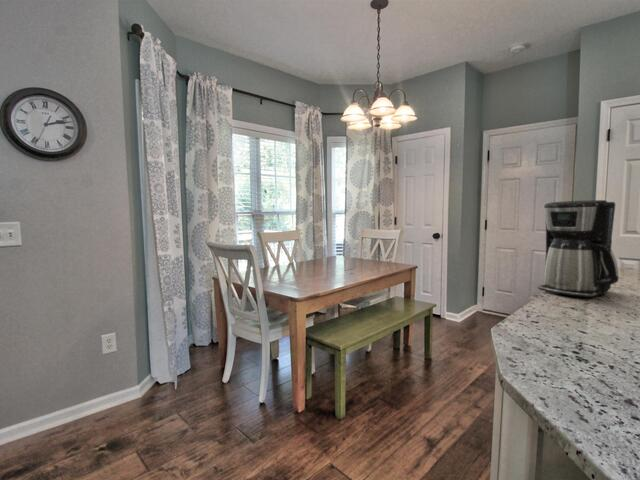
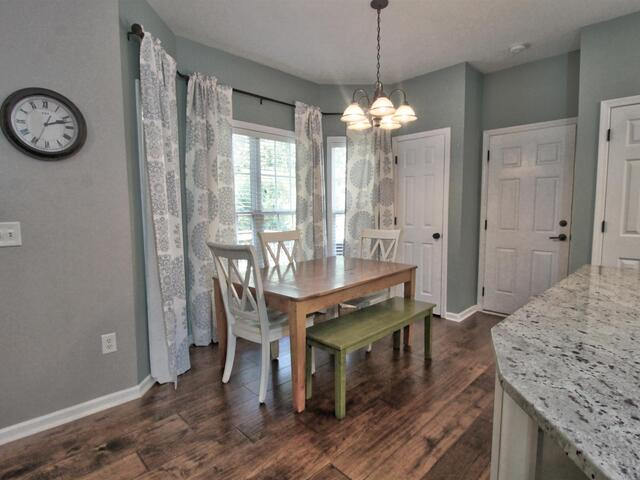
- coffee maker [536,199,620,299]
